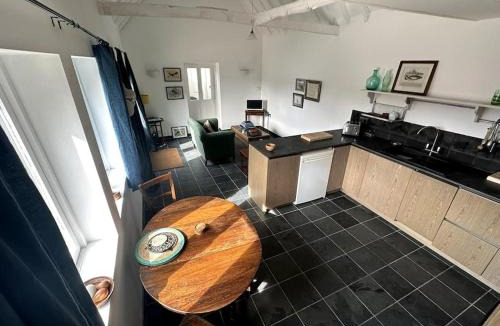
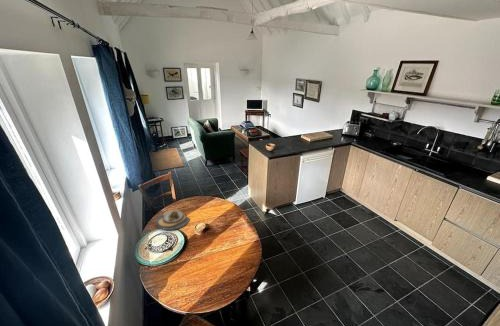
+ plate [155,209,191,231]
